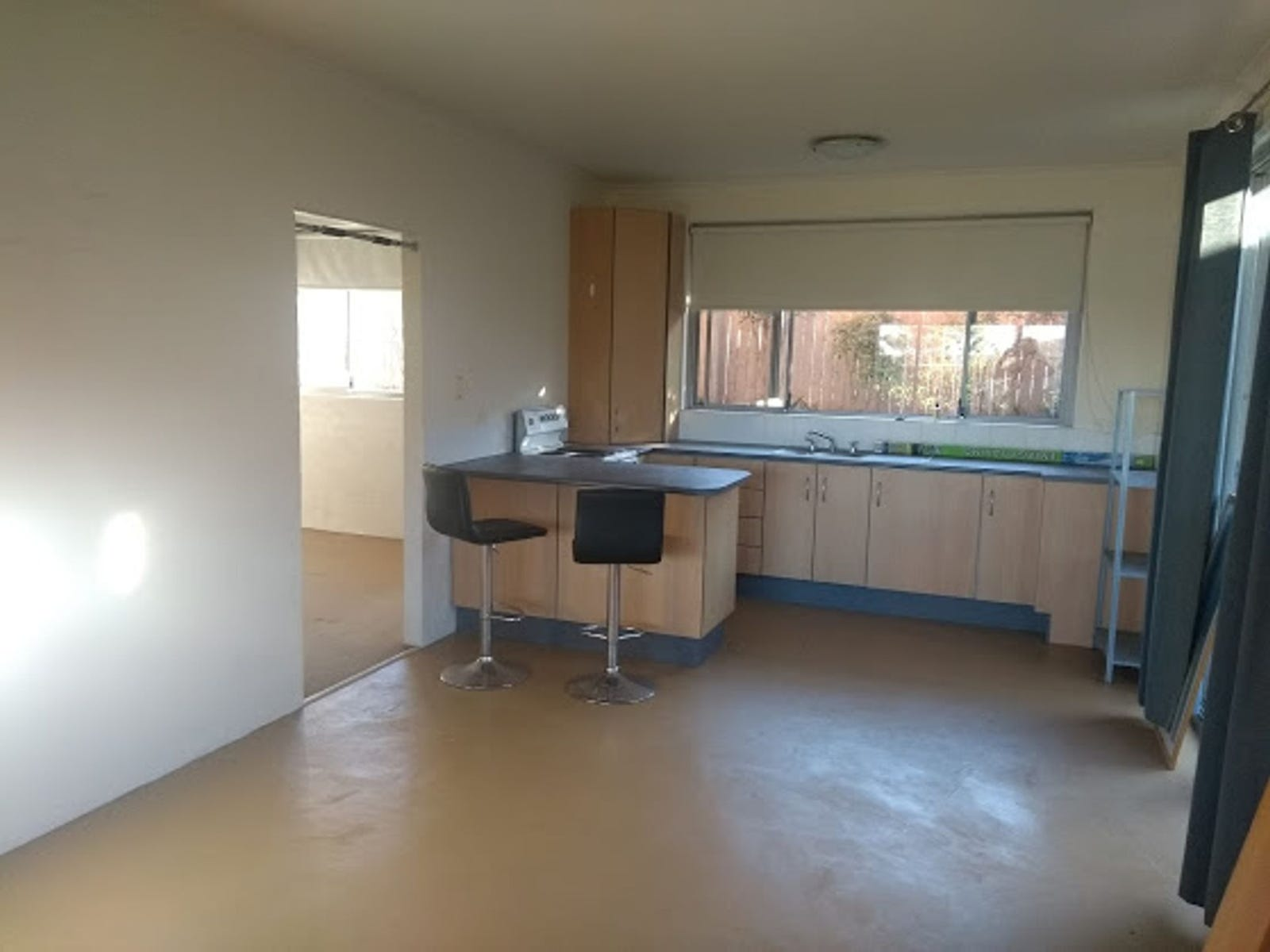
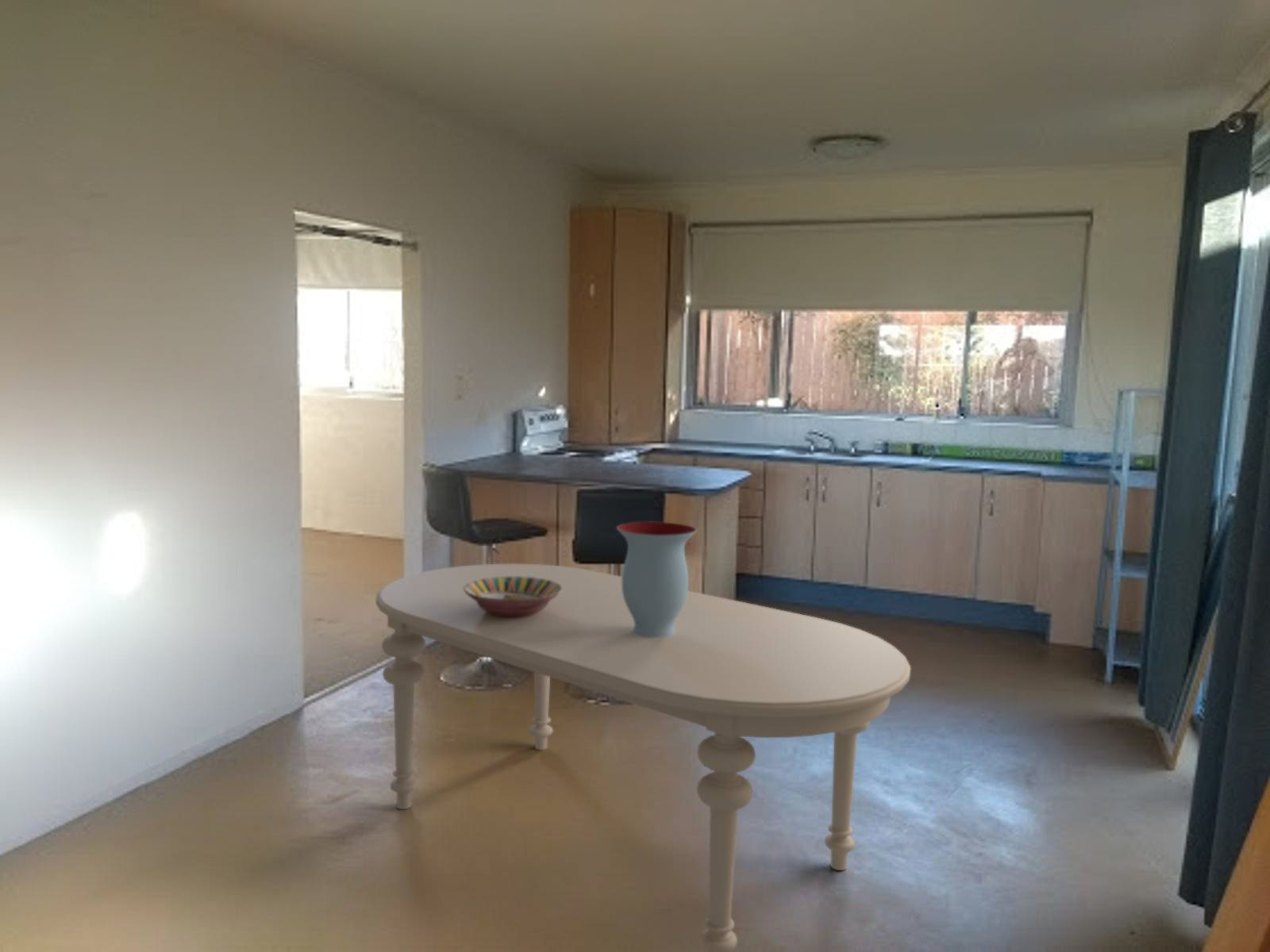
+ dining table [375,563,911,952]
+ vase [616,521,698,637]
+ serving bowl [464,577,562,617]
